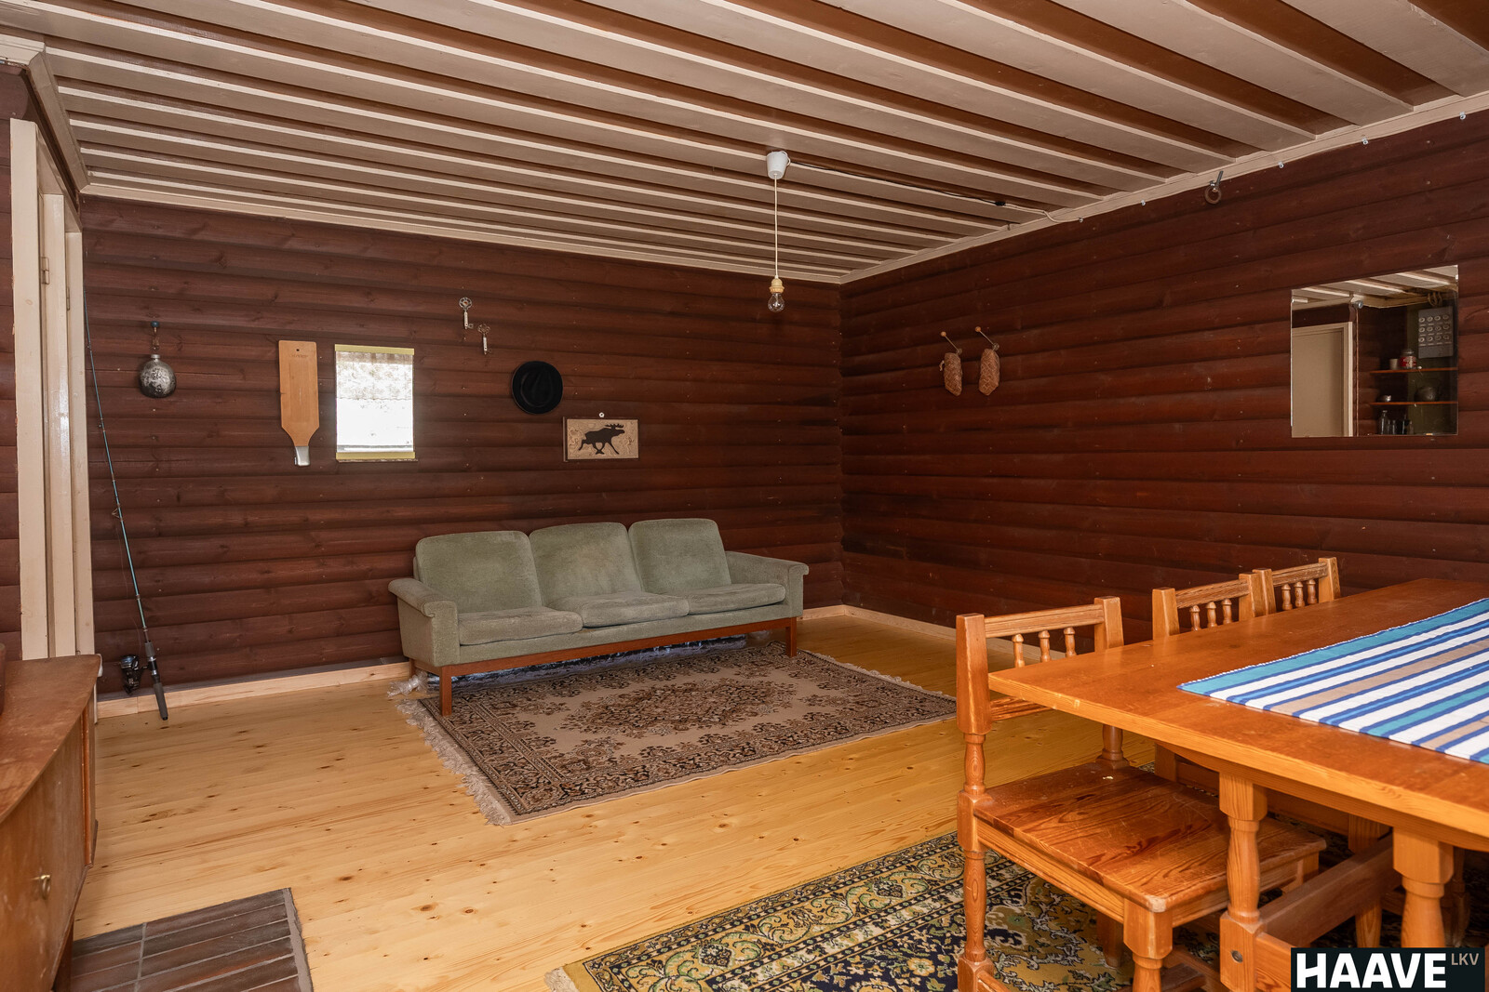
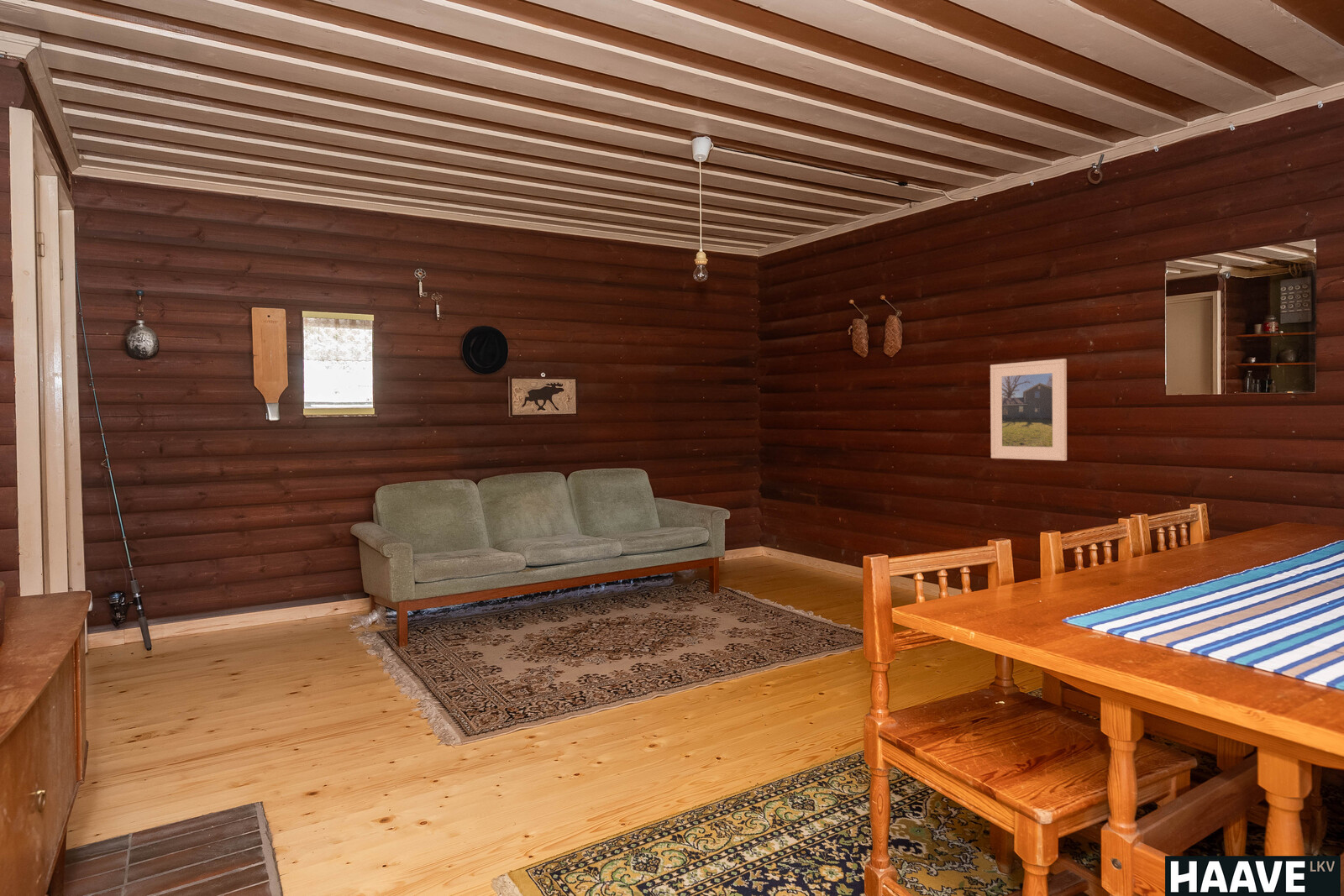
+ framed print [990,358,1068,462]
